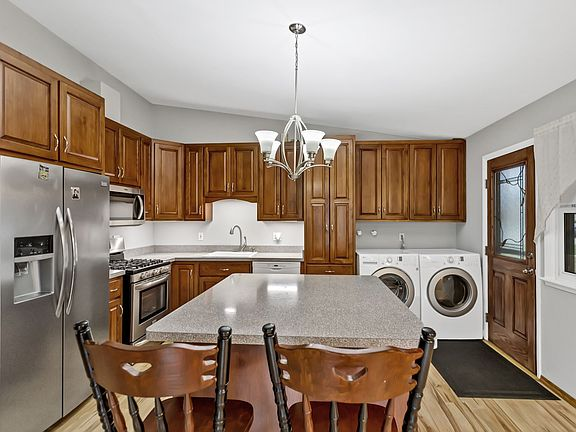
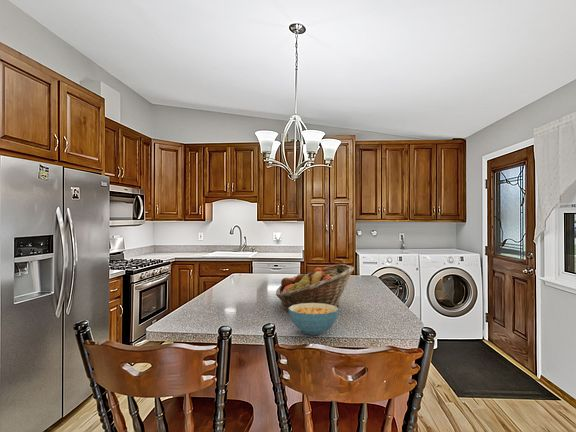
+ fruit basket [275,263,355,312]
+ cereal bowl [288,303,340,336]
